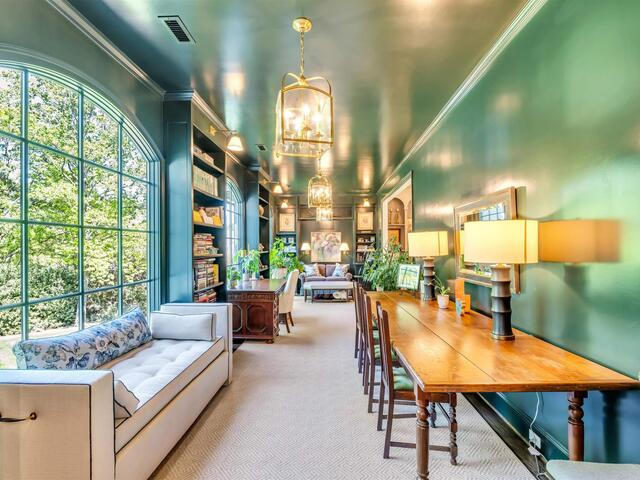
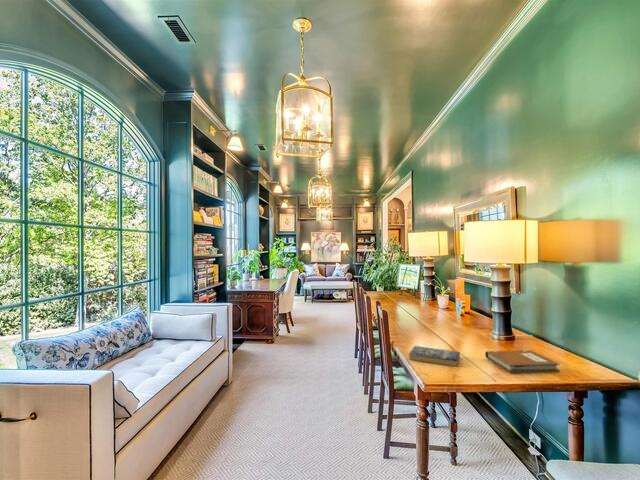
+ notebook [484,349,561,374]
+ book [408,345,461,368]
